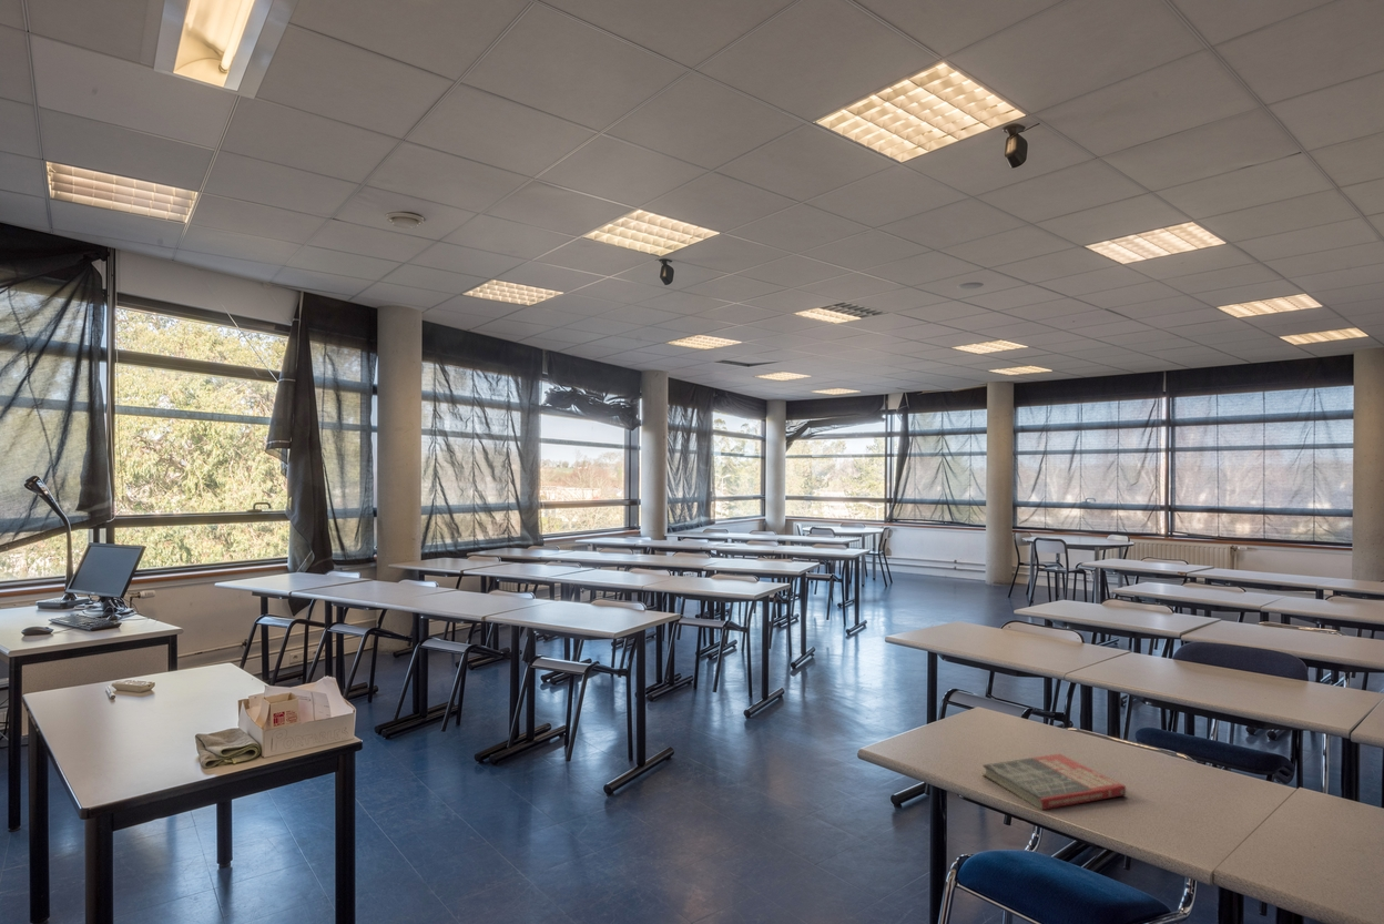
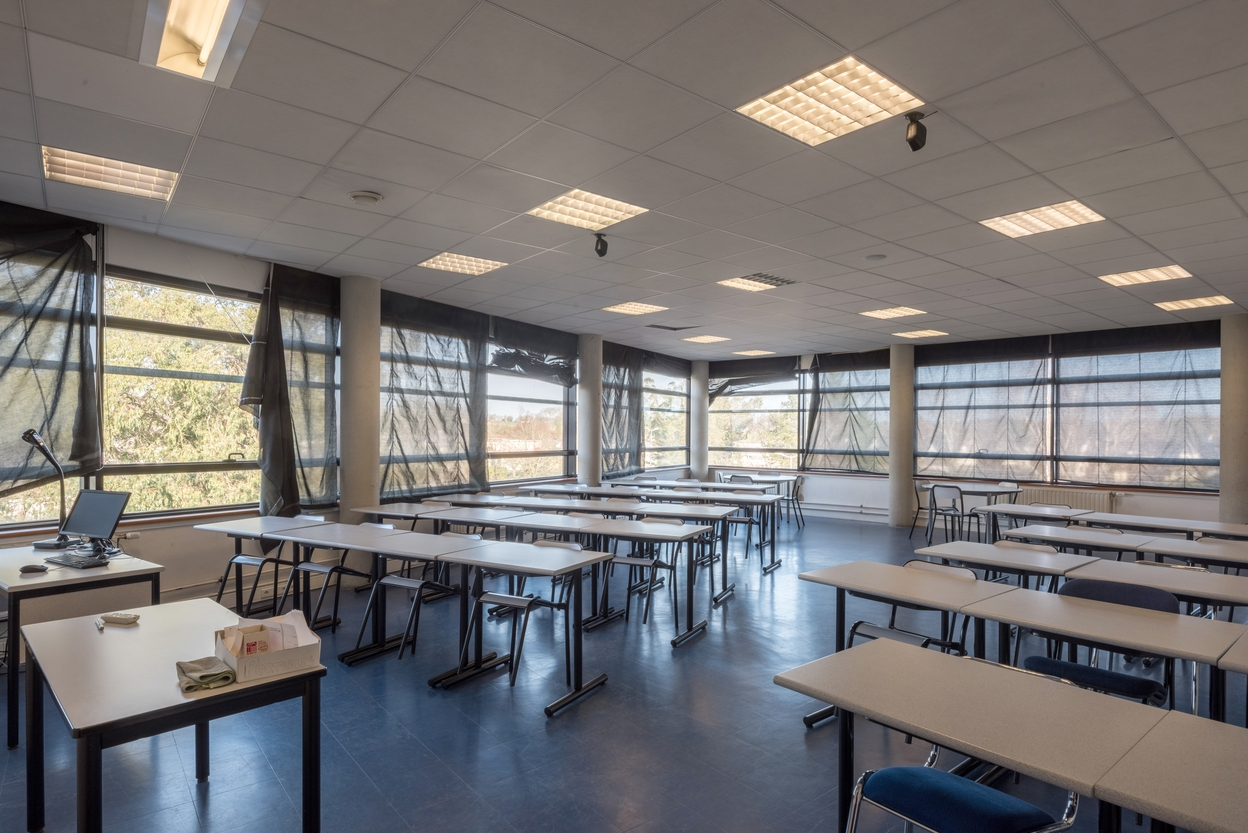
- book [981,752,1127,811]
